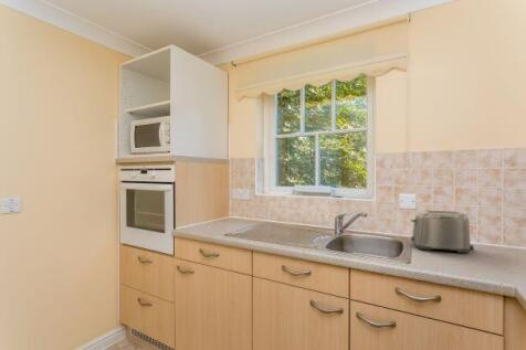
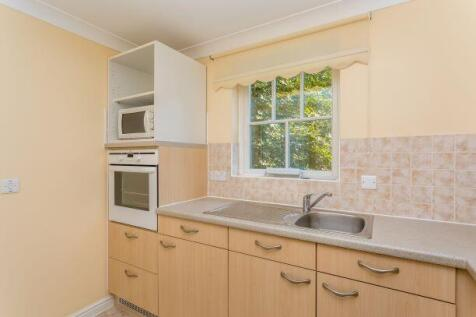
- toaster [410,210,476,254]
